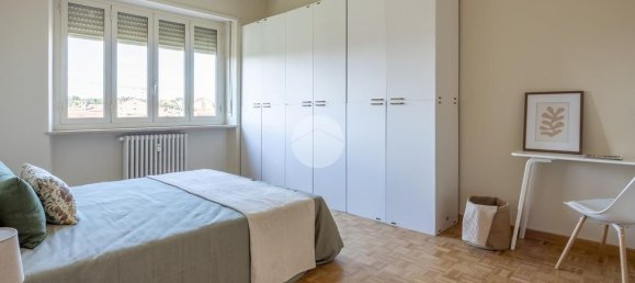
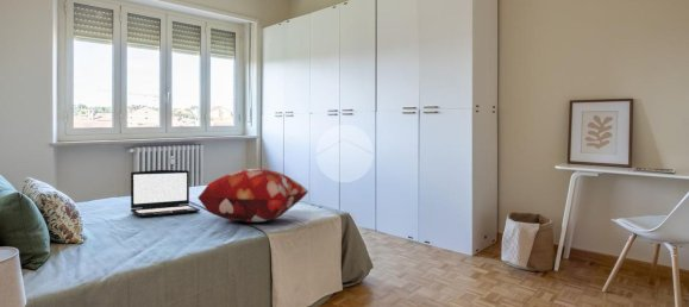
+ laptop [130,169,201,218]
+ decorative pillow [196,168,309,224]
